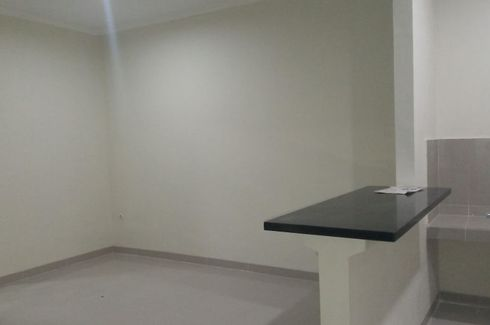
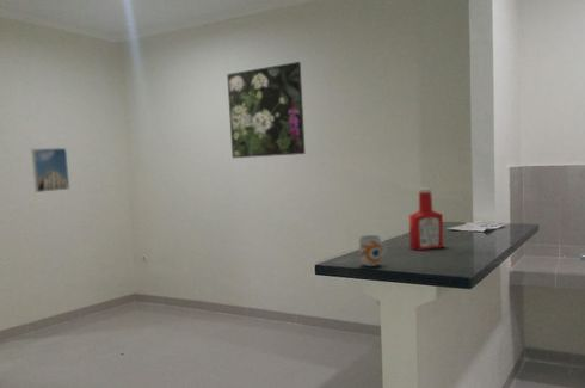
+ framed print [30,147,70,193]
+ mug [358,234,387,267]
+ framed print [226,61,306,159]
+ soap bottle [407,186,445,251]
